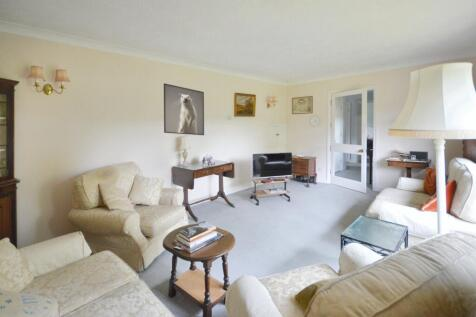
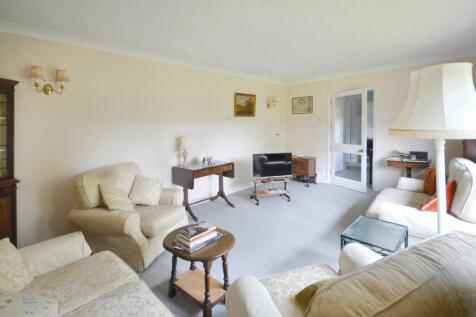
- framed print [163,82,205,136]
